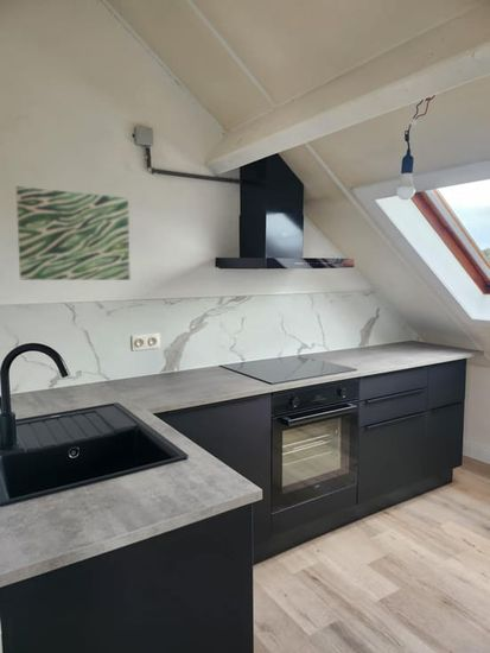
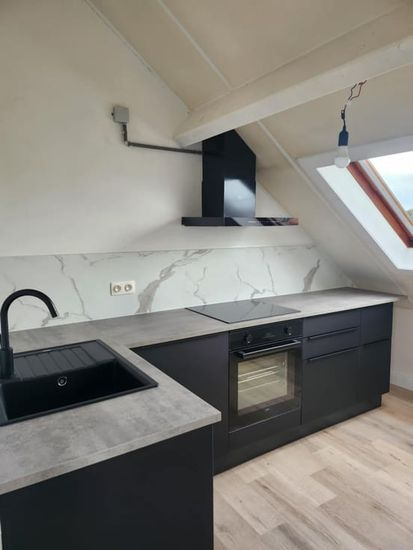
- wall art [15,185,131,281]
